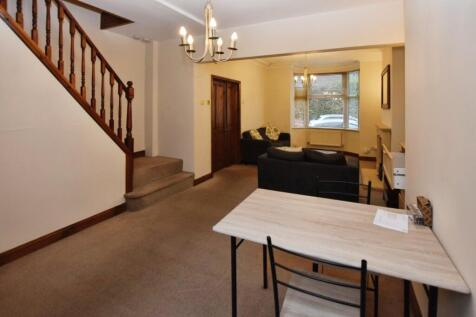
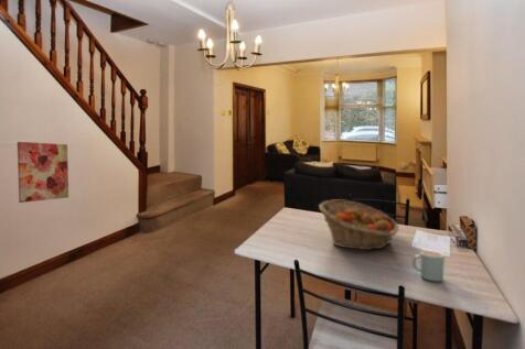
+ wall art [17,141,69,204]
+ mug [411,250,446,283]
+ fruit basket [318,198,400,251]
